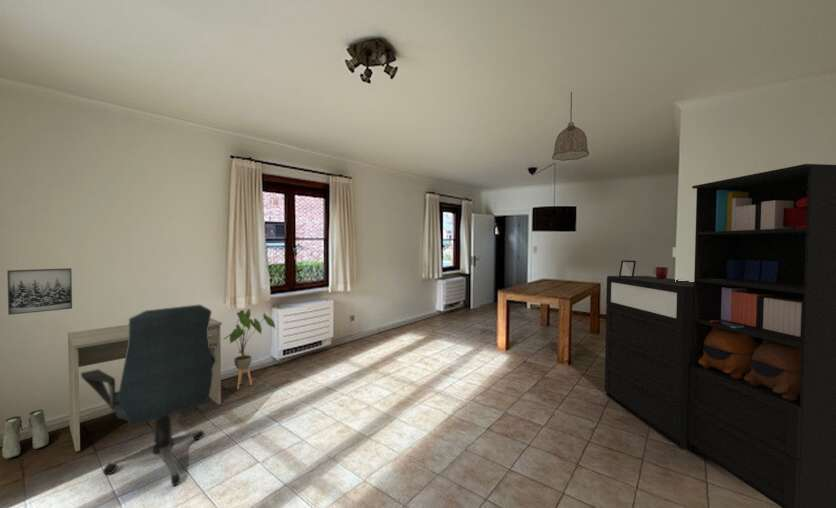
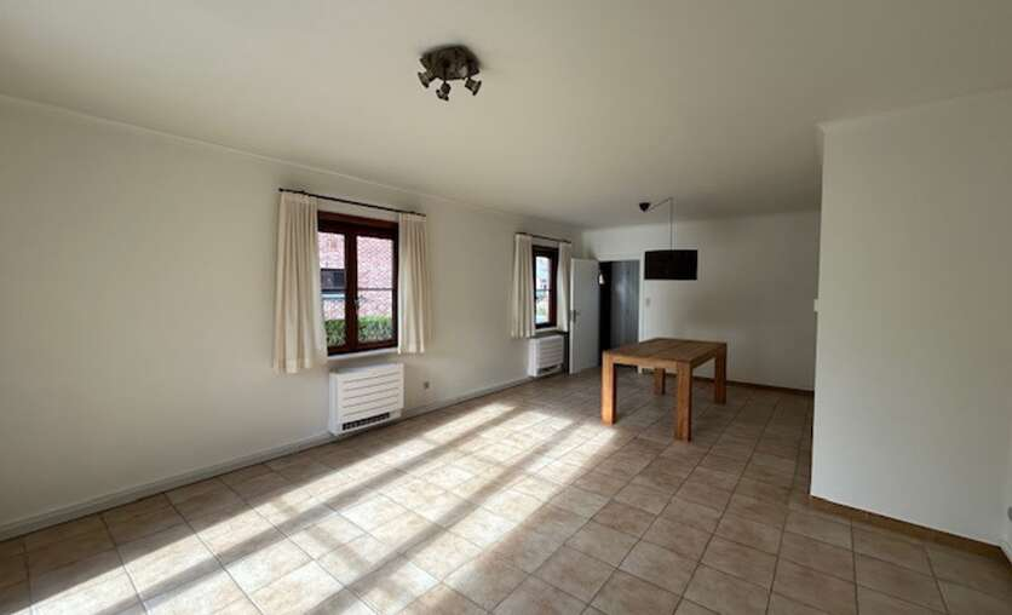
- office chair [80,304,216,487]
- house plant [223,308,276,390]
- desk [66,317,223,453]
- wall art [6,267,73,316]
- pendant lamp [551,91,590,162]
- storage cabinet [604,163,836,508]
- boots [1,409,50,460]
